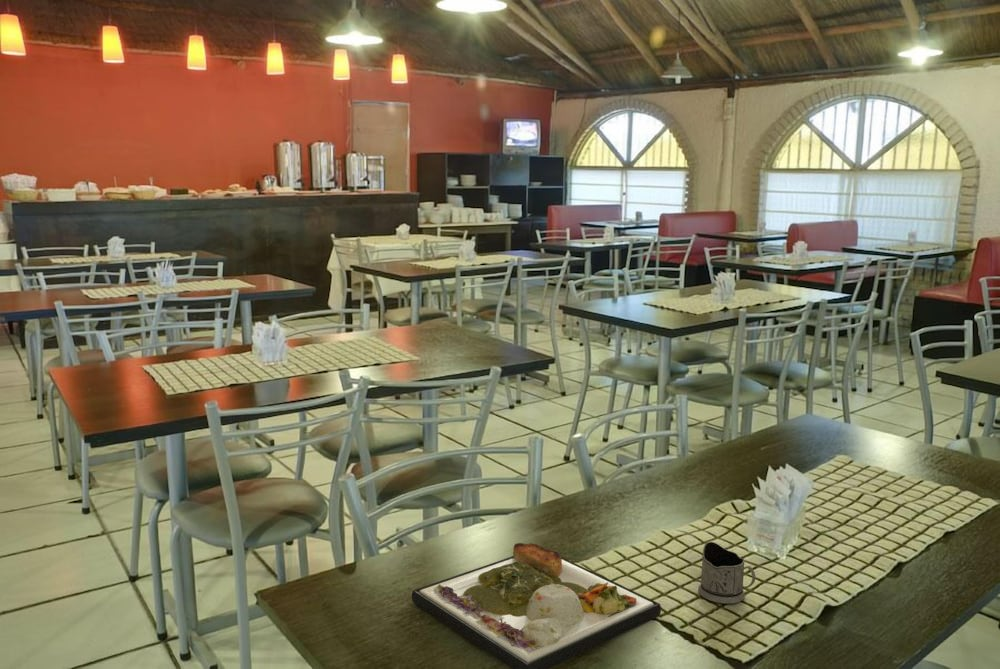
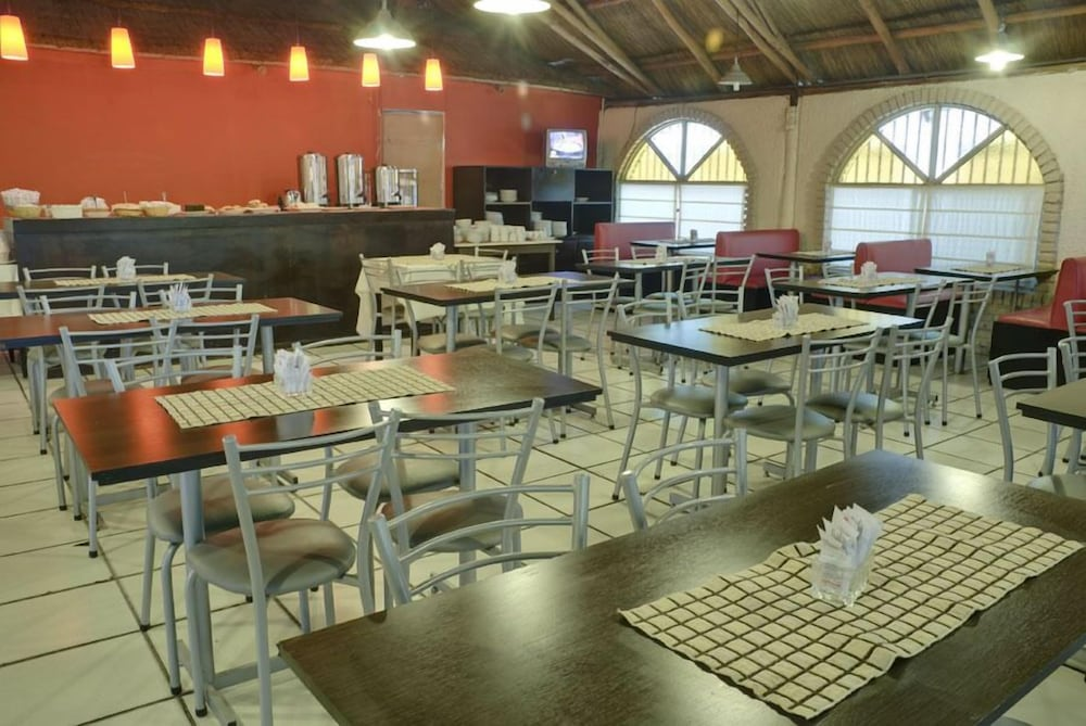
- tea glass holder [697,541,756,605]
- dinner plate [411,542,662,669]
